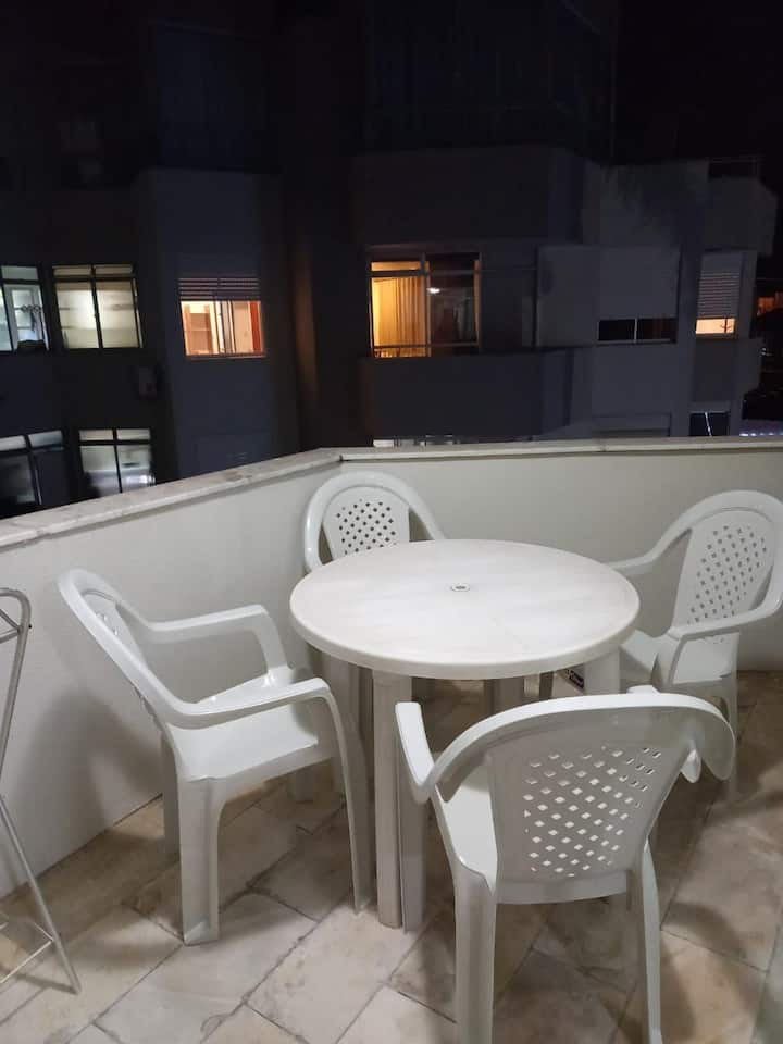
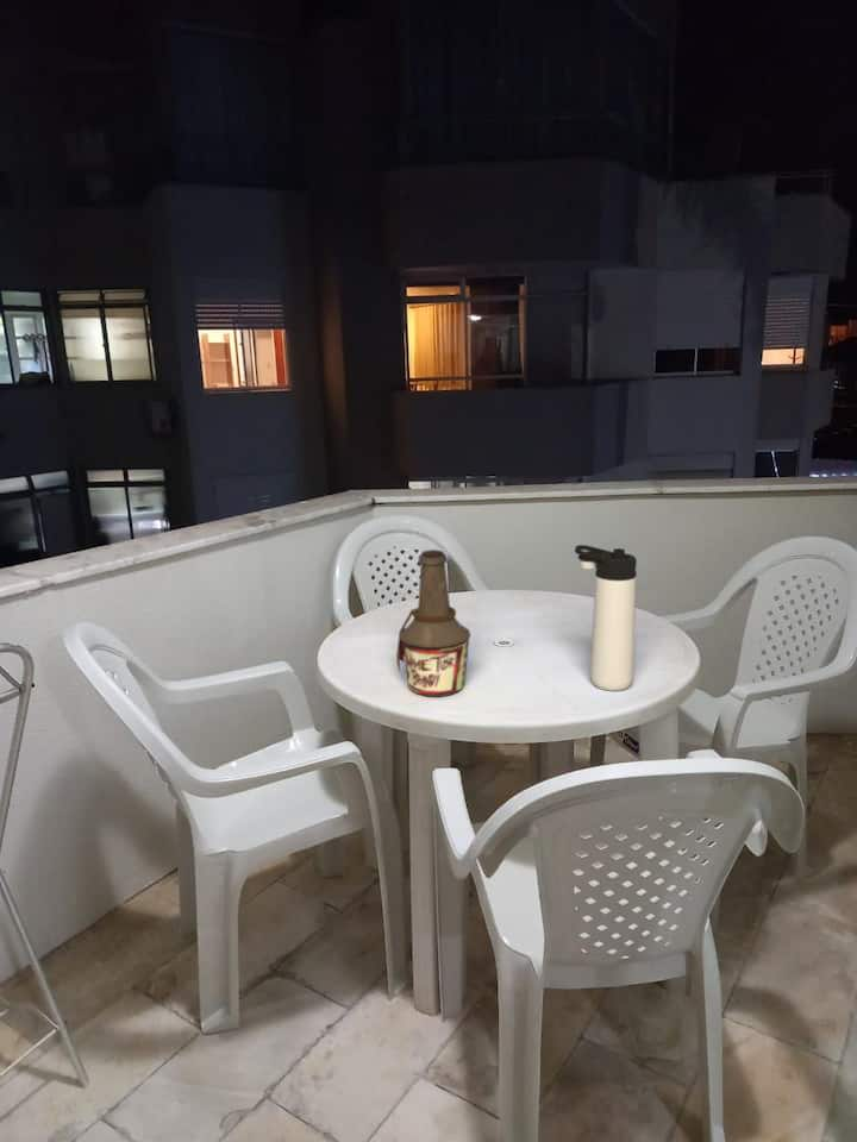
+ bottle [395,548,473,698]
+ thermos bottle [574,544,638,692]
